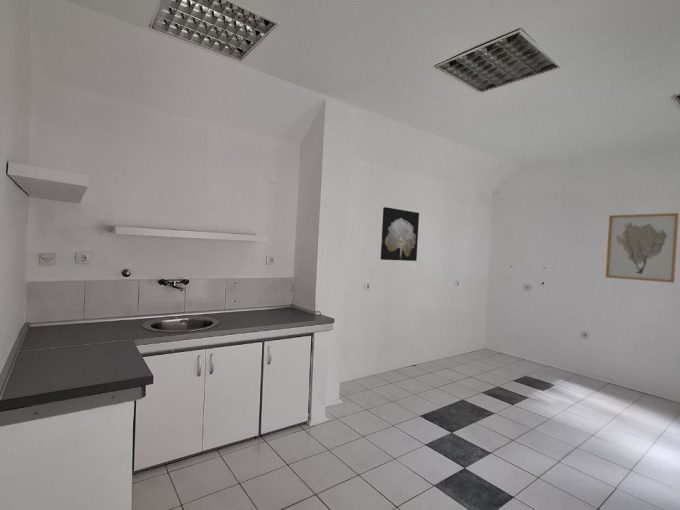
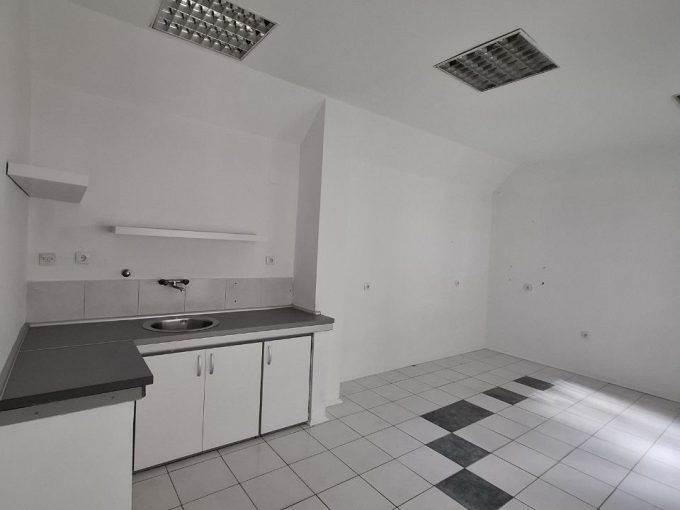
- wall art [605,212,680,284]
- wall art [380,206,420,262]
